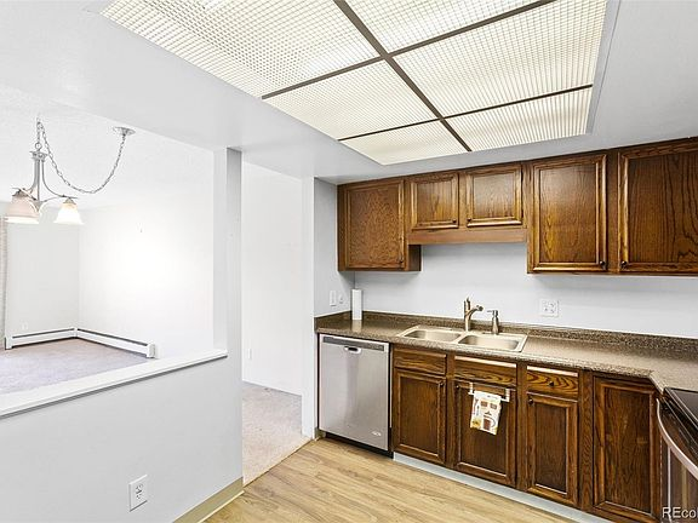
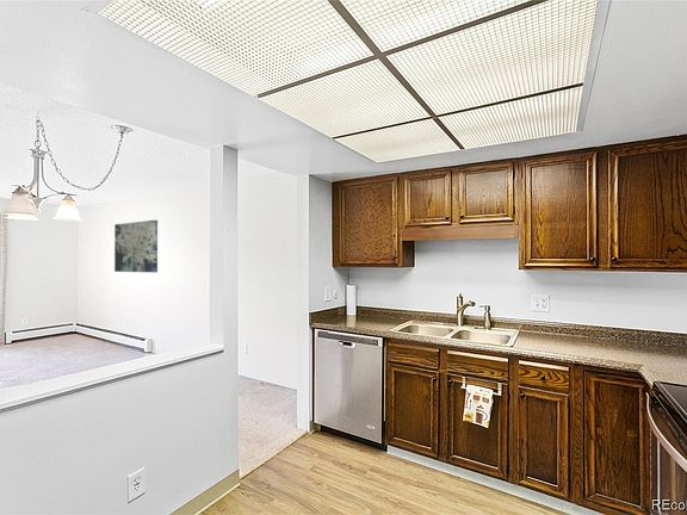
+ wall art [113,219,159,274]
